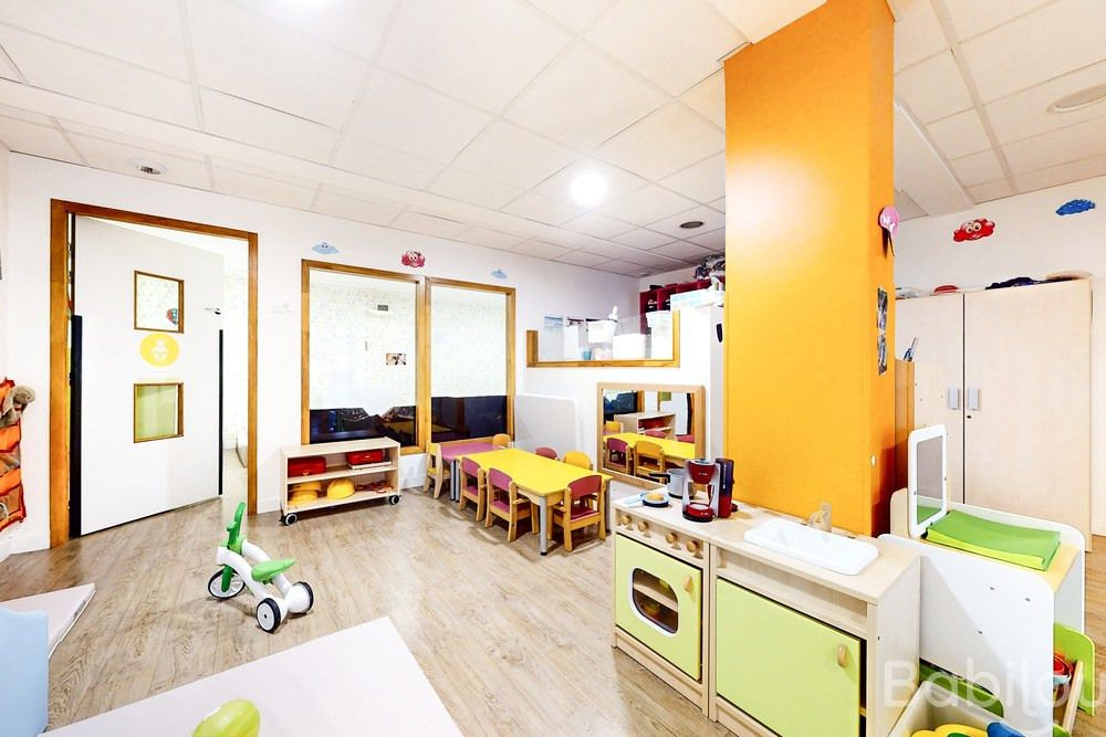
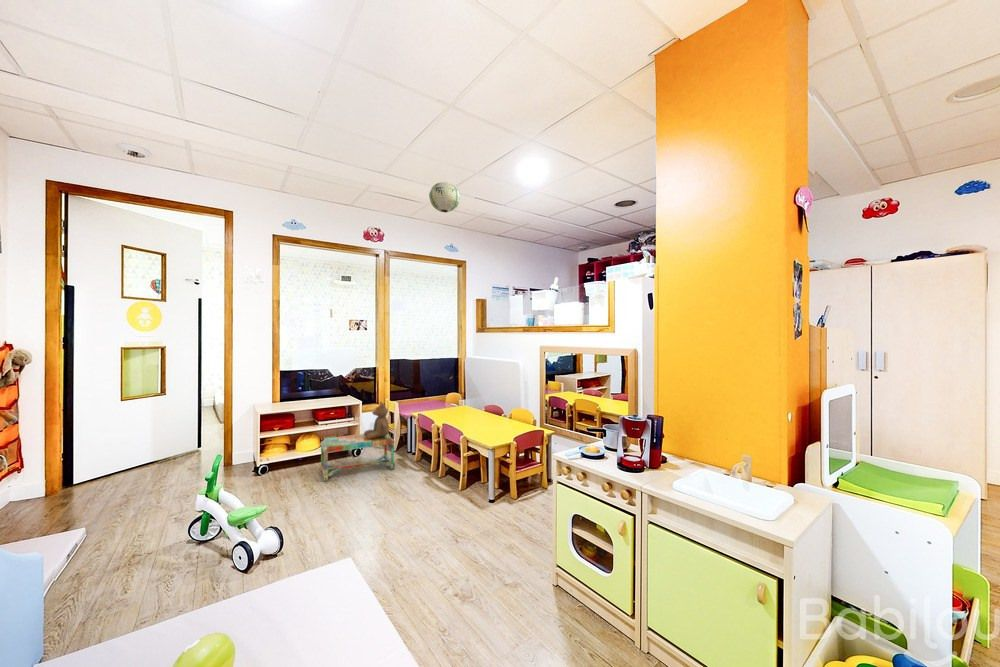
+ toy table [320,433,396,482]
+ paper lantern [428,181,461,213]
+ teddy bear [363,400,390,439]
